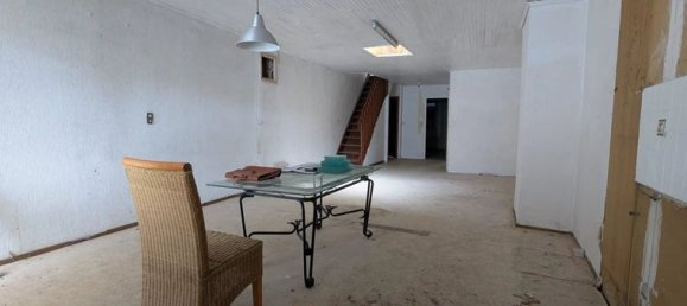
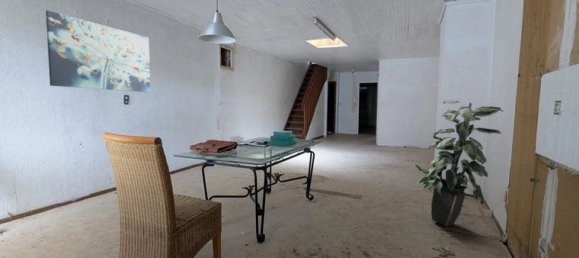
+ indoor plant [414,99,504,228]
+ wall art [45,9,151,93]
